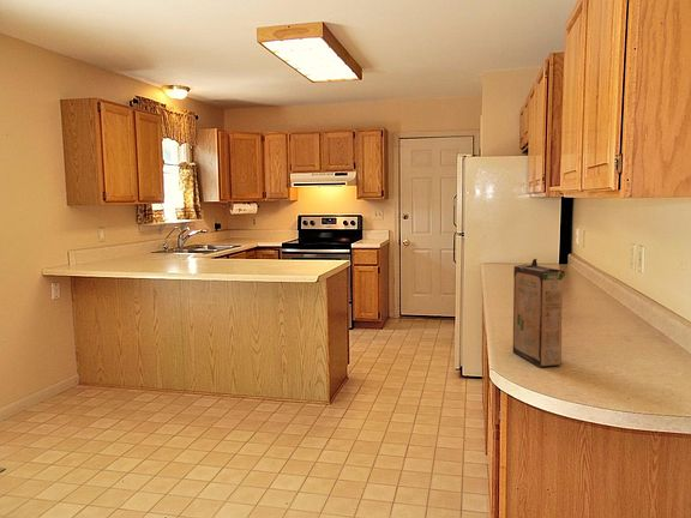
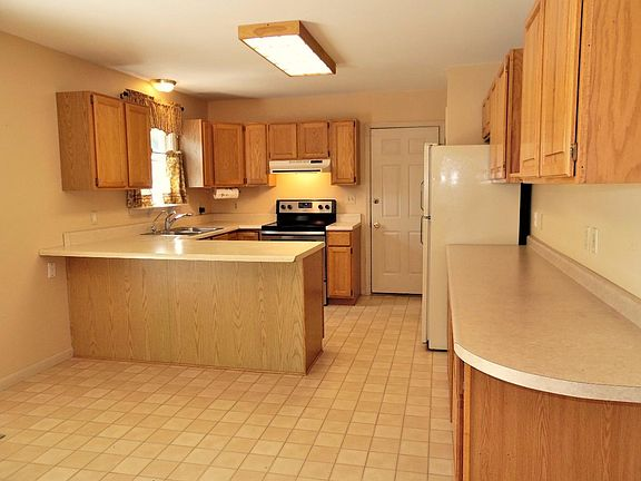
- cereal box [512,258,566,368]
